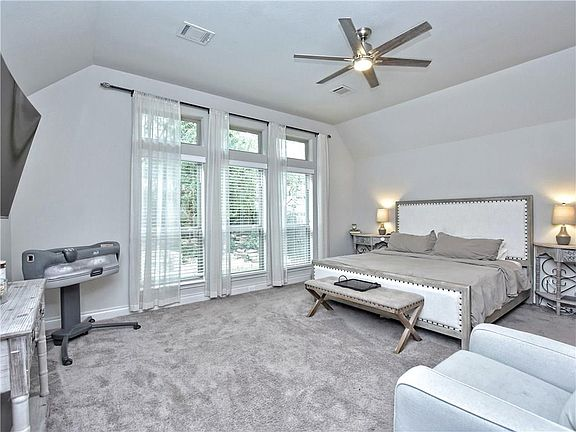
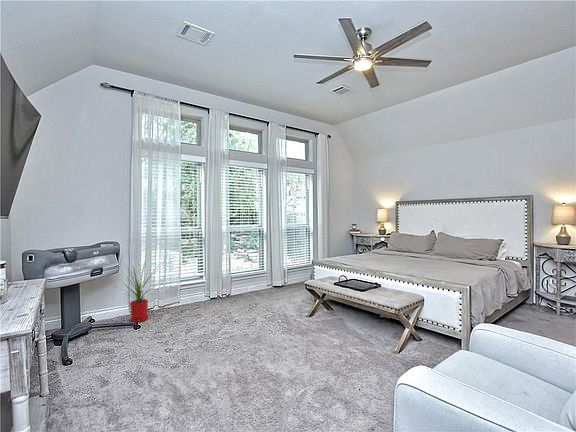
+ house plant [114,258,162,323]
